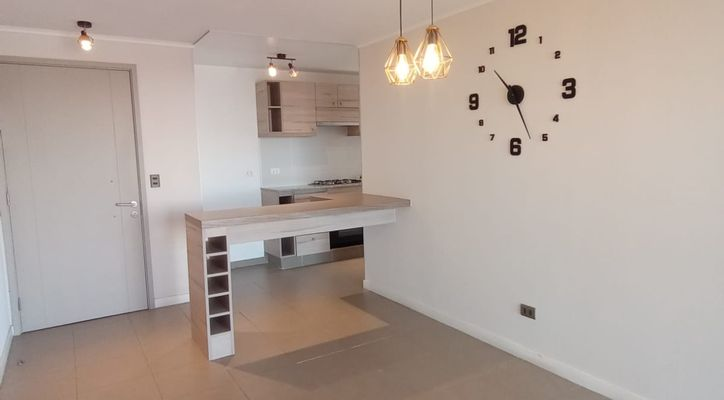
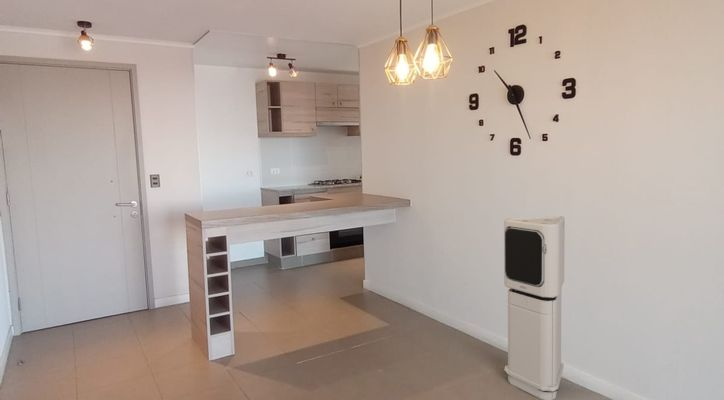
+ air purifier [503,215,566,400]
